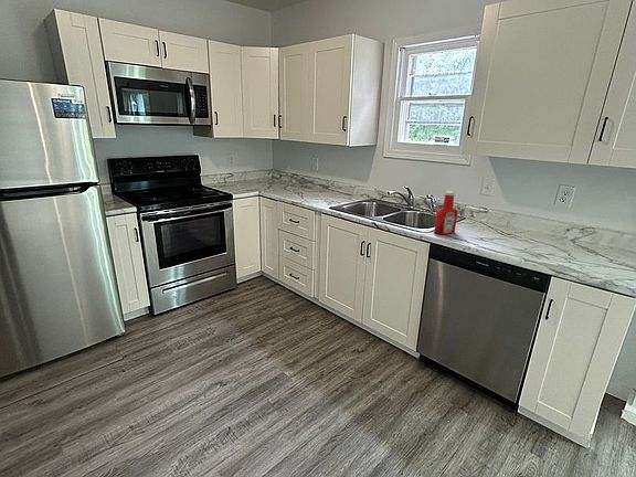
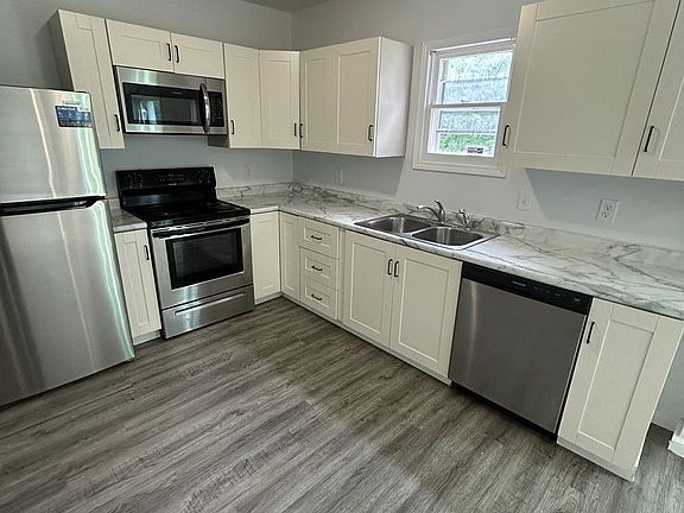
- soap bottle [433,190,459,235]
